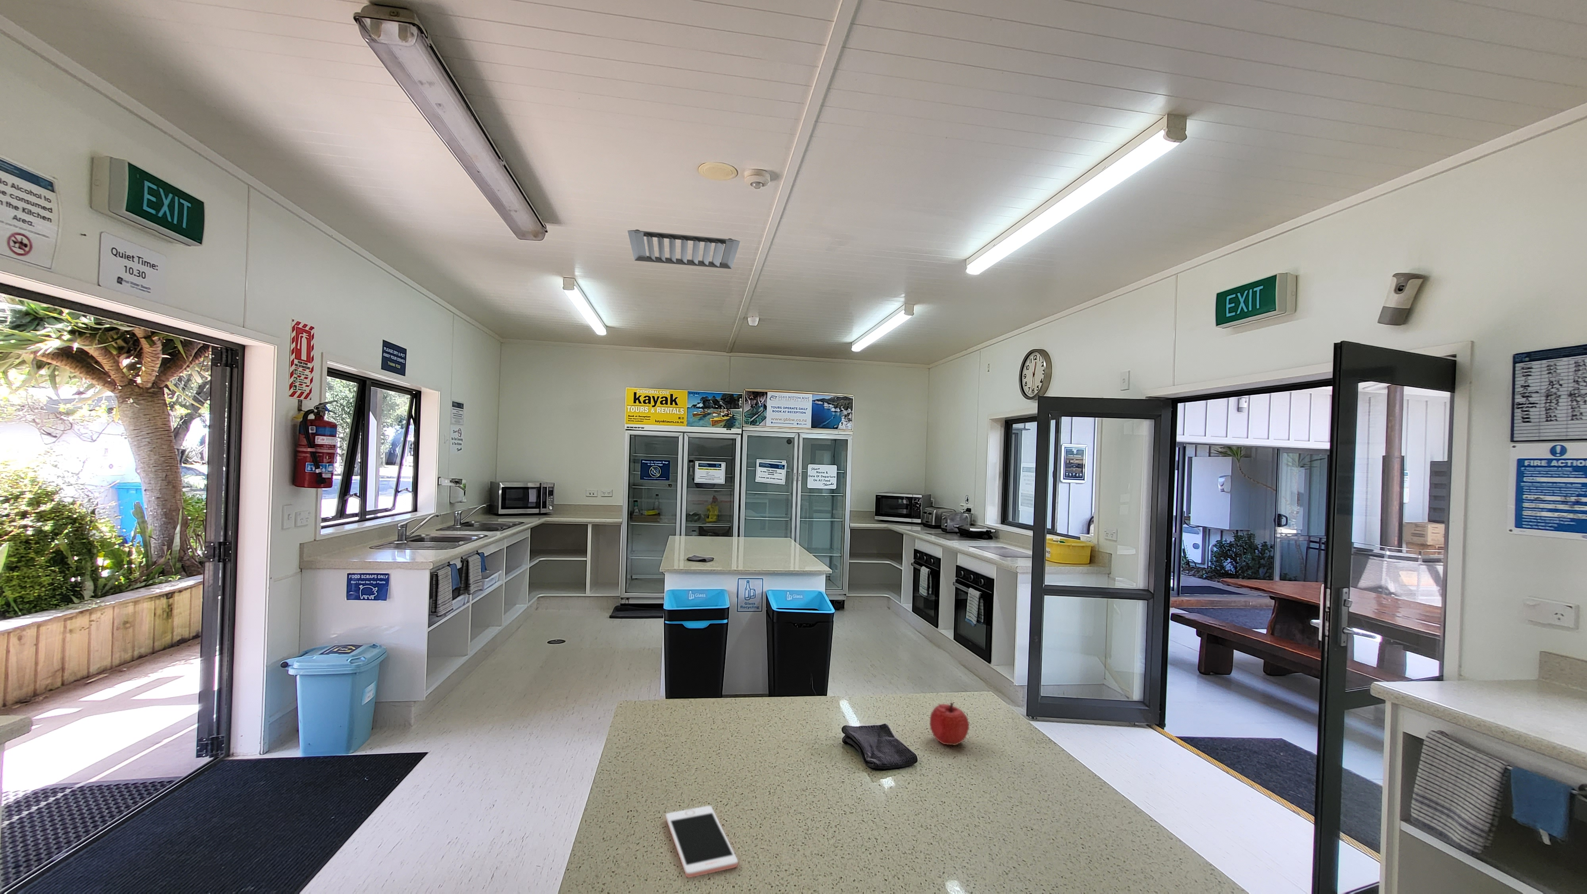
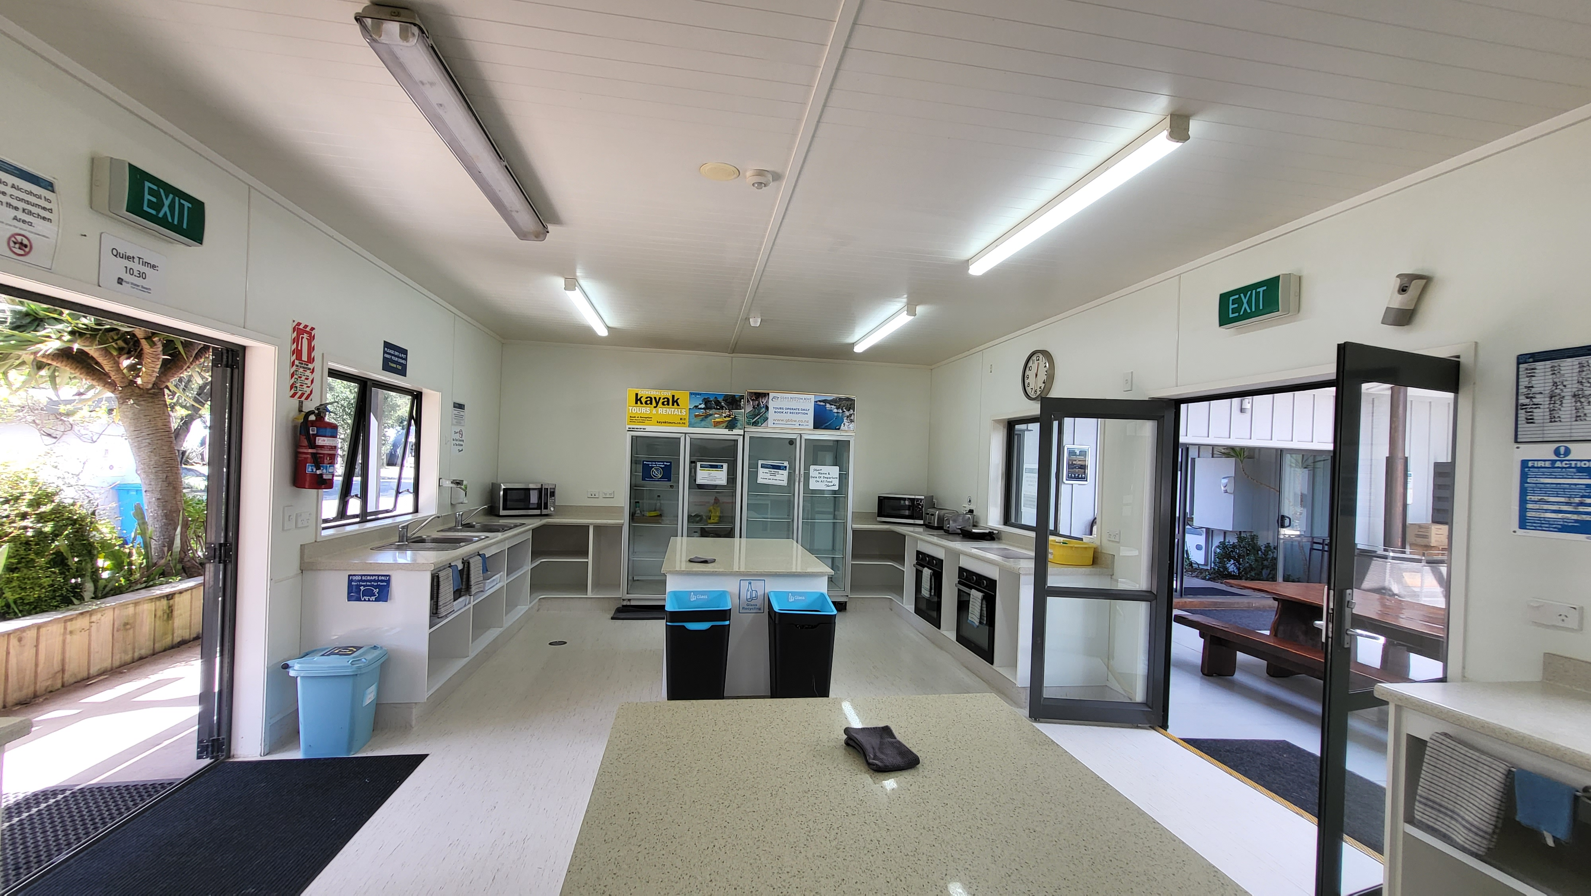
- apple [930,702,970,746]
- cell phone [665,806,738,878]
- ceiling vent [627,229,741,269]
